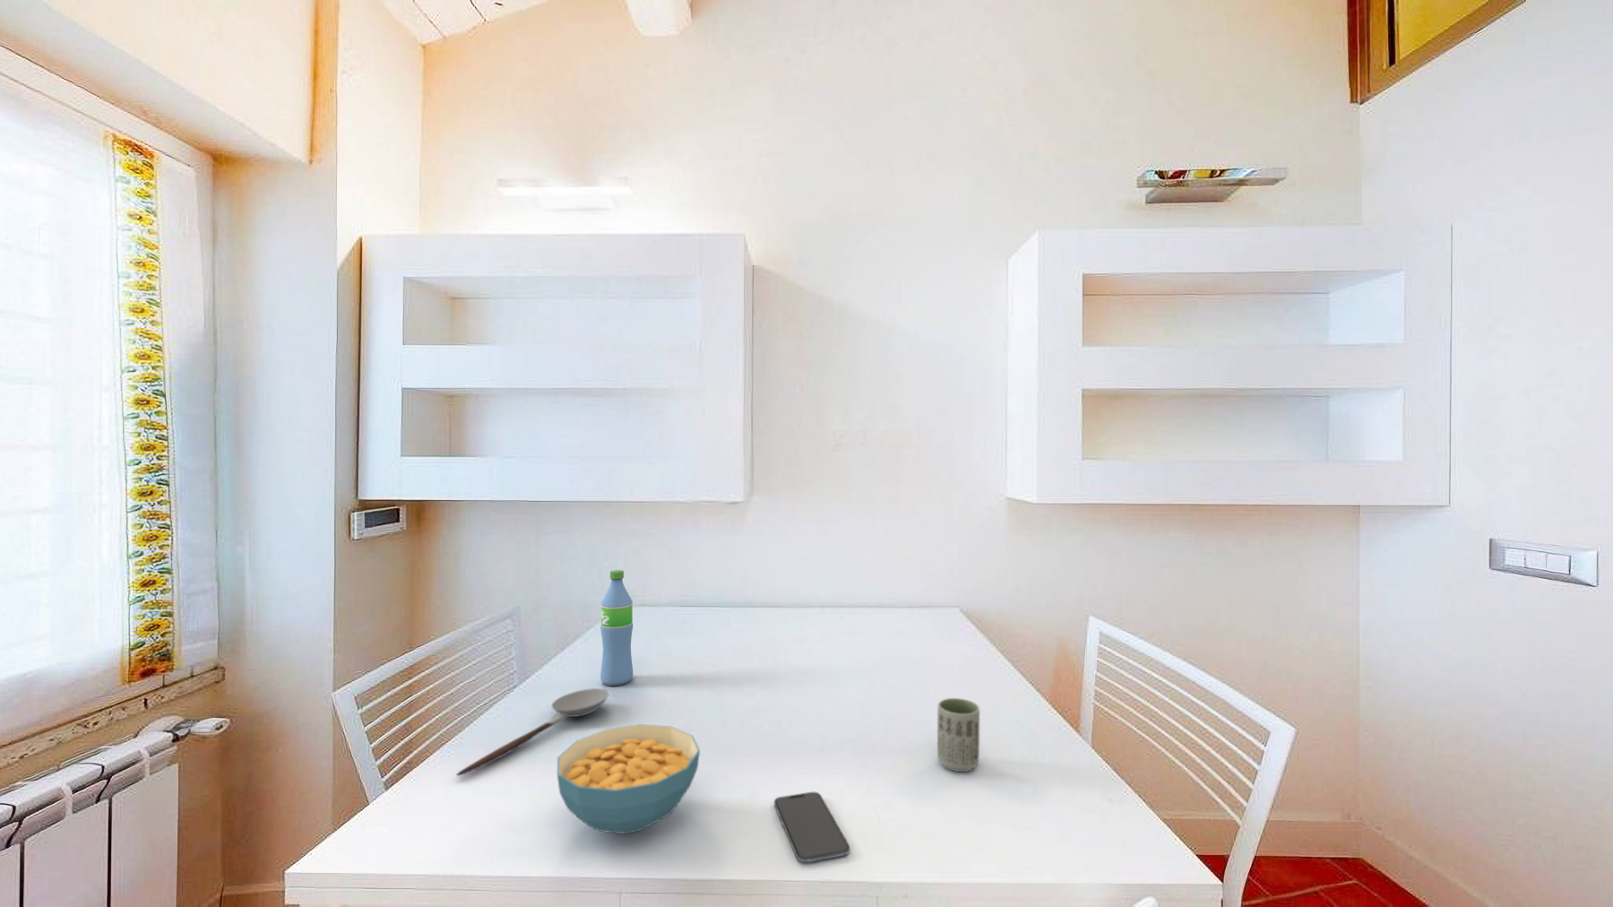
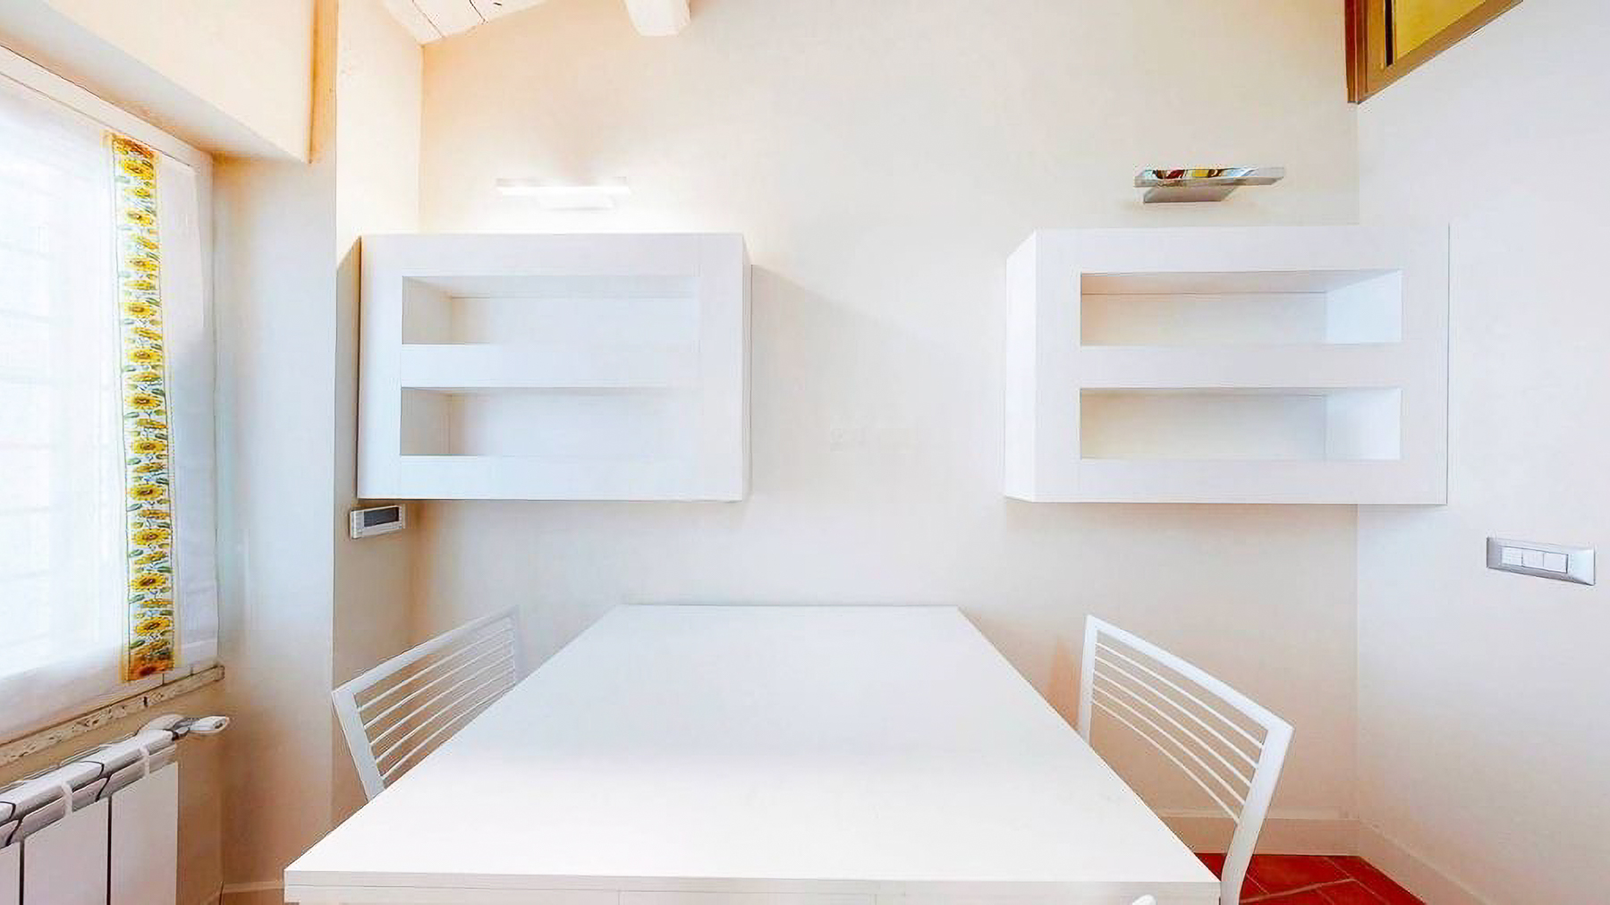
- water bottle [599,569,634,687]
- cup [936,698,980,773]
- smartphone [773,792,851,863]
- spoon [455,688,610,776]
- cereal bowl [556,723,701,834]
